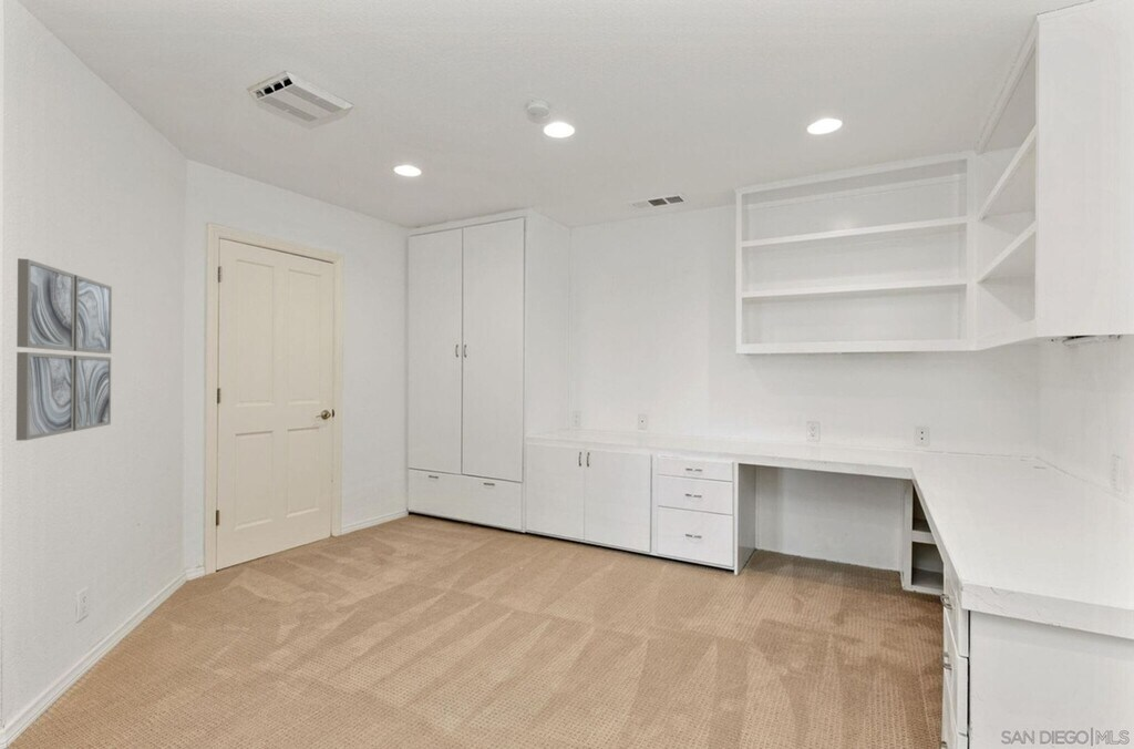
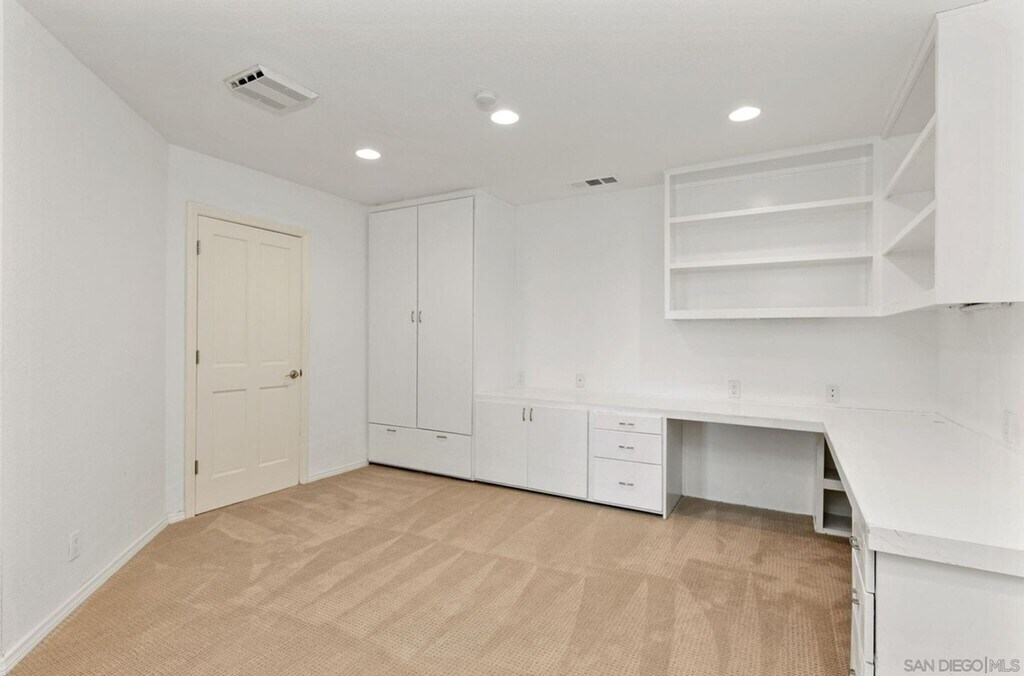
- wall art [16,257,113,442]
